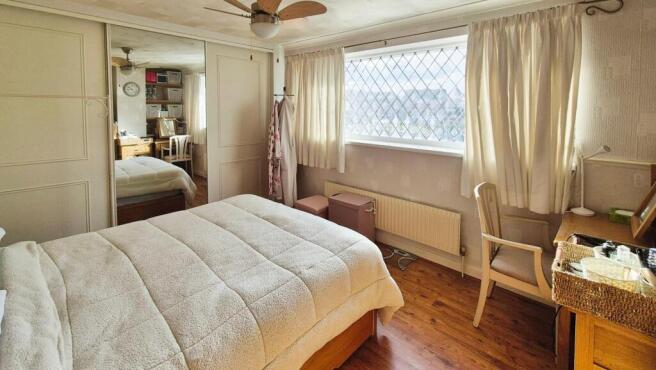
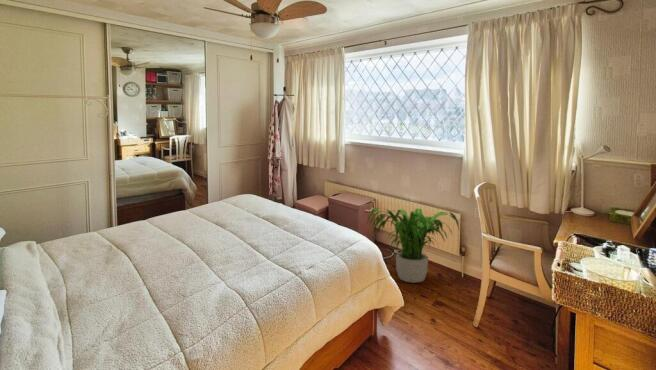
+ potted plant [366,207,461,284]
